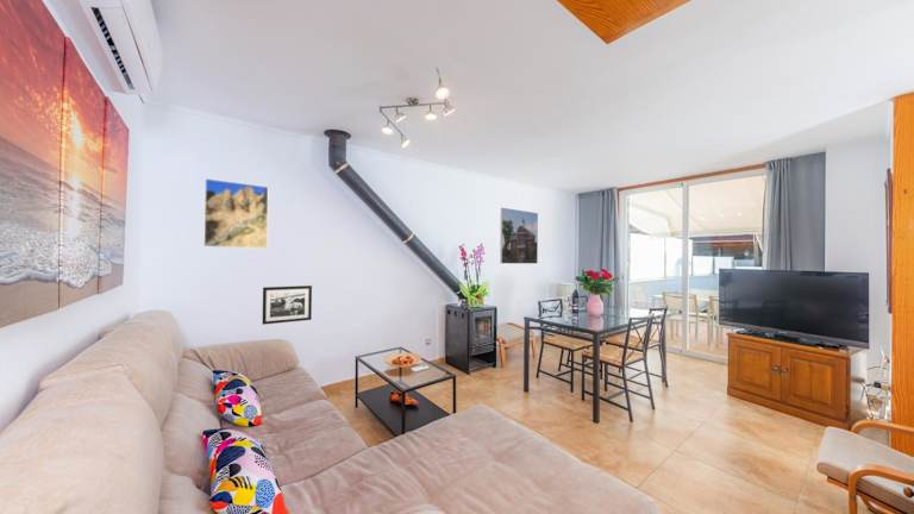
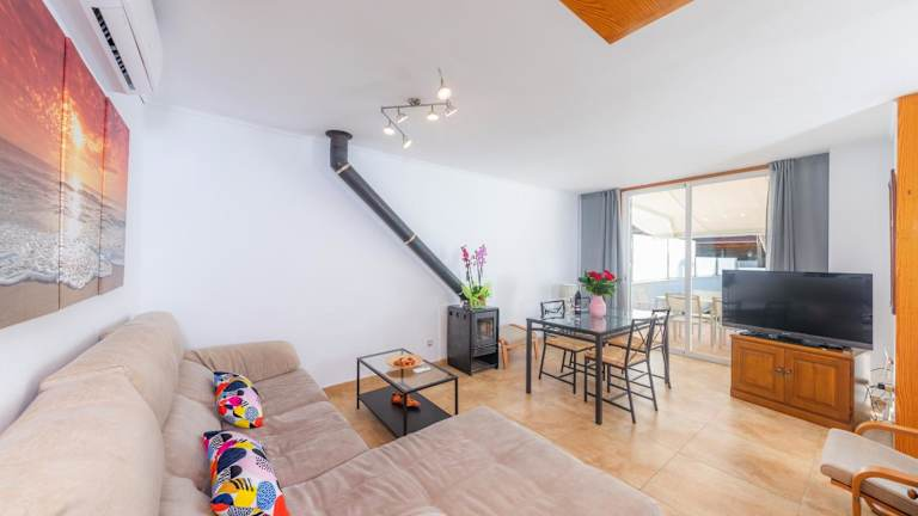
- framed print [202,177,270,250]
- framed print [499,207,539,264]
- picture frame [262,284,313,326]
